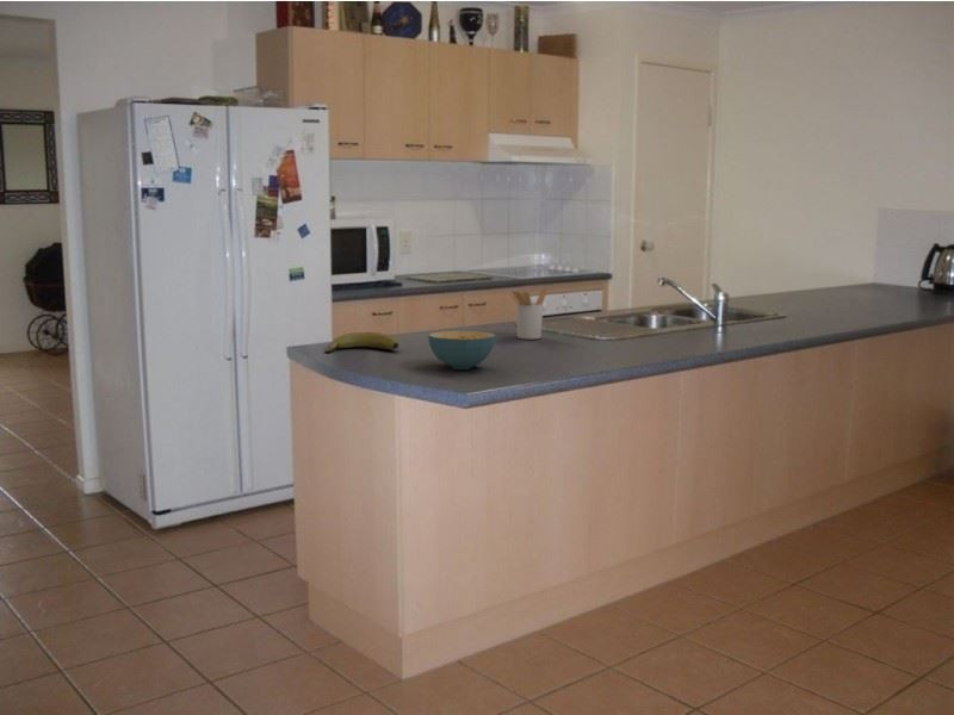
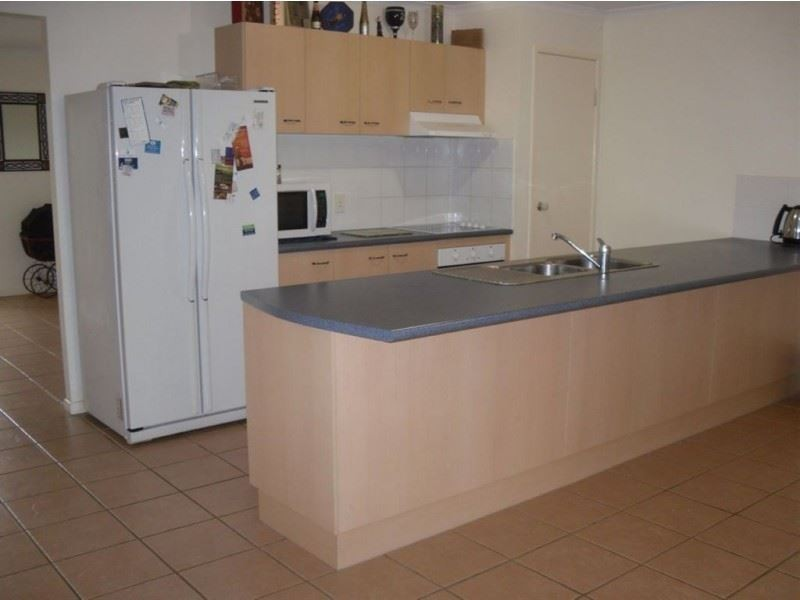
- utensil holder [509,286,547,341]
- cereal bowl [427,330,497,371]
- banana [323,331,399,354]
